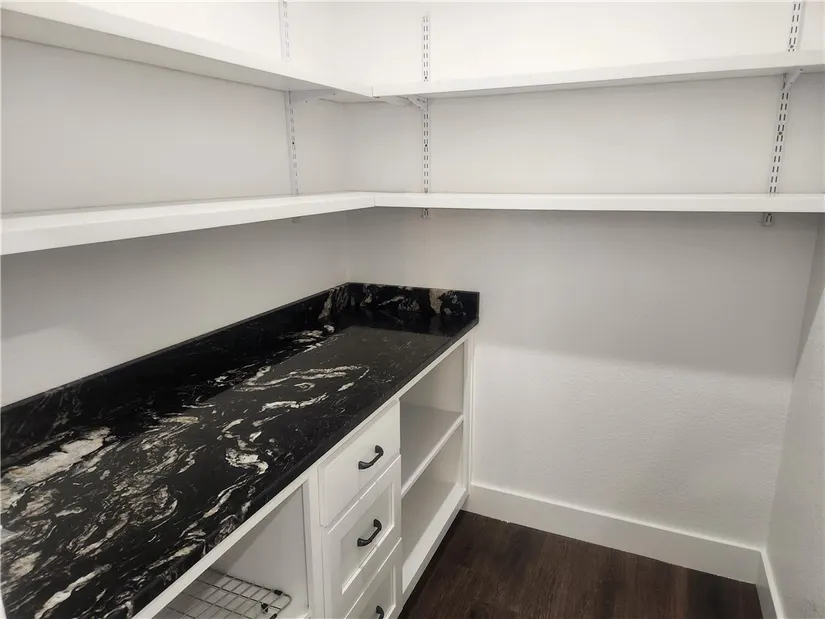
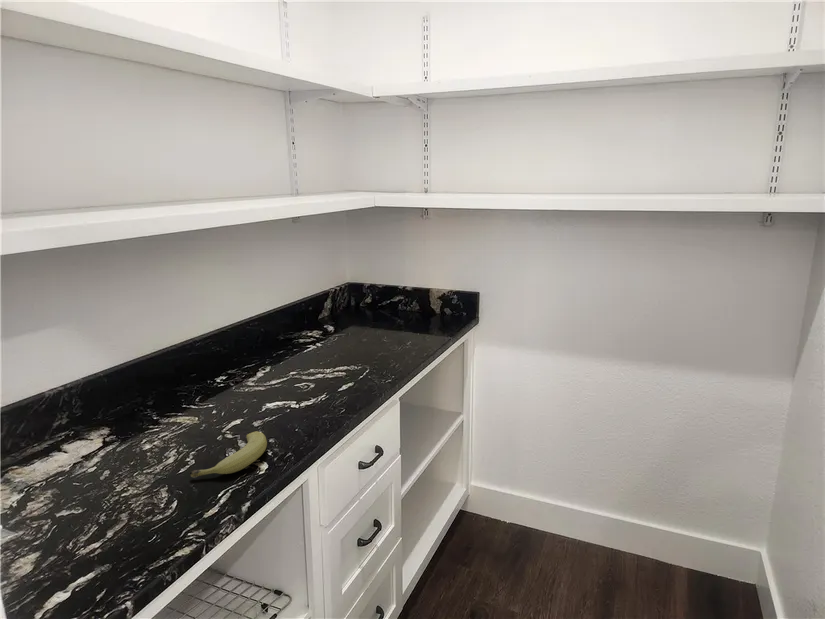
+ fruit [188,430,268,479]
